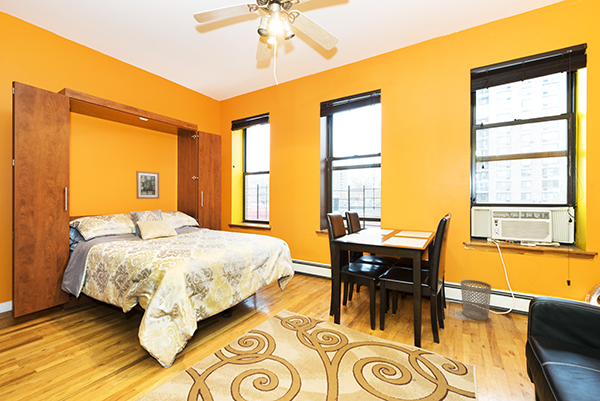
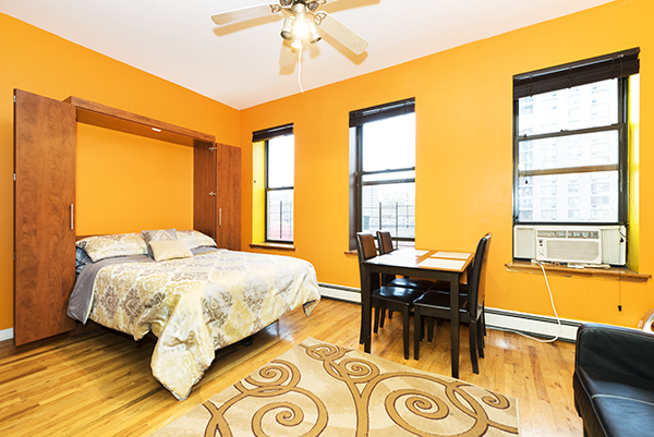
- wastebasket [460,279,492,321]
- wall art [135,170,160,200]
